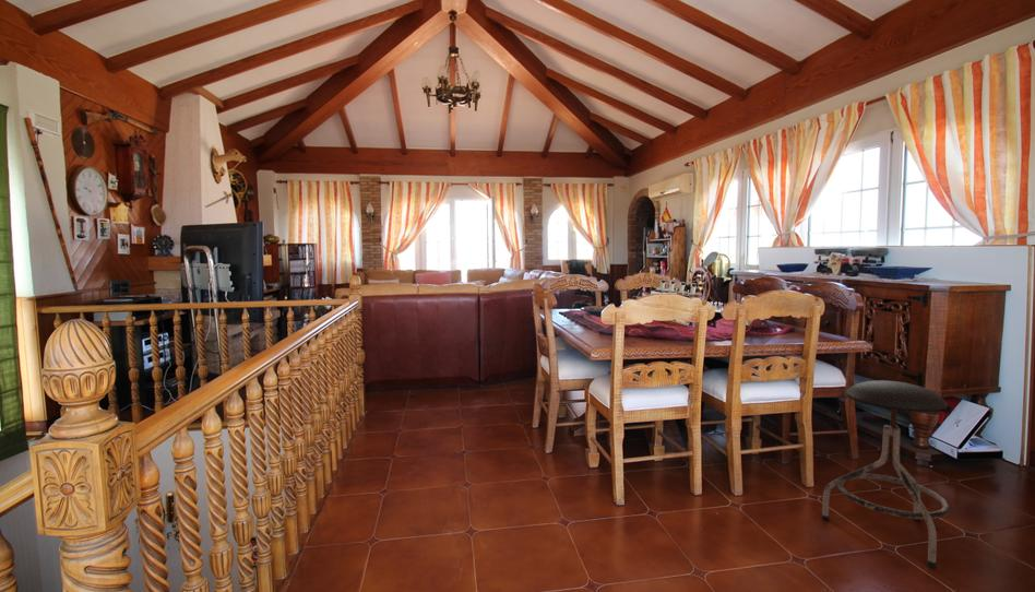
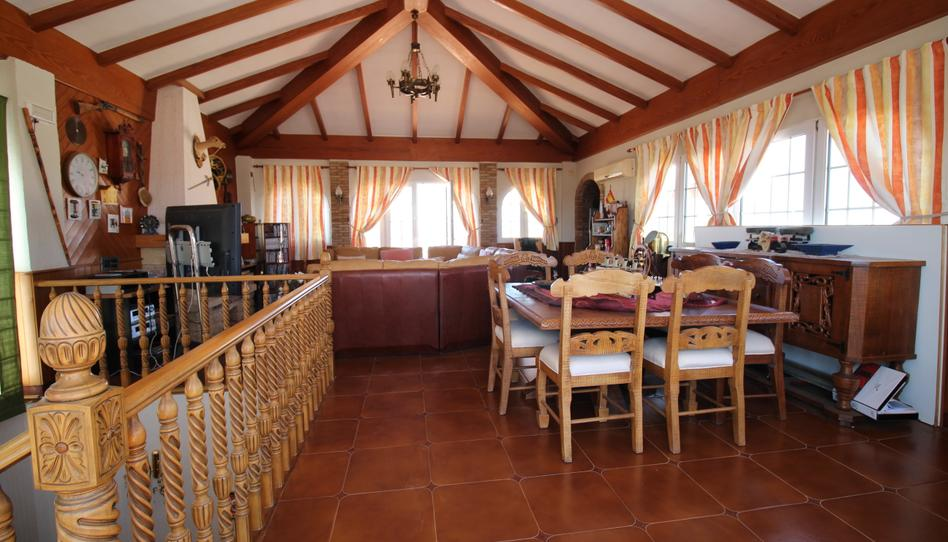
- stool [820,379,952,569]
